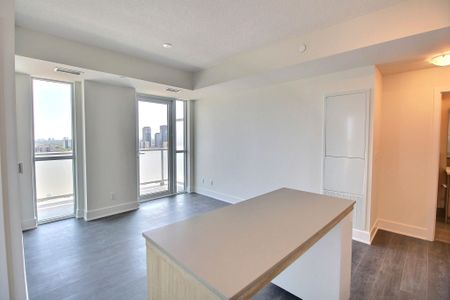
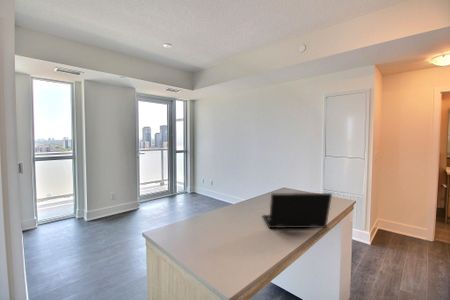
+ laptop [261,192,333,229]
